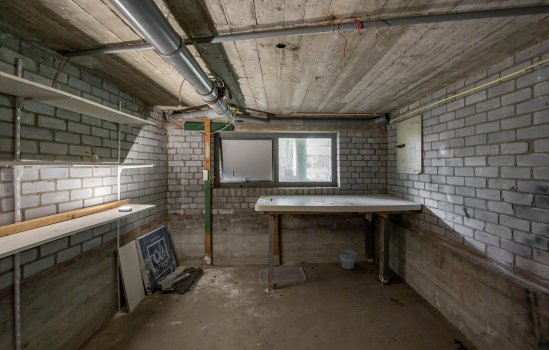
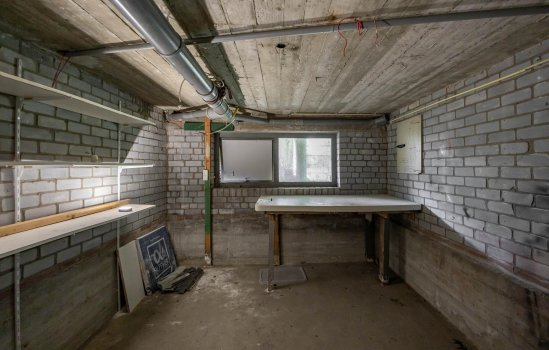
- bucket [338,243,358,270]
